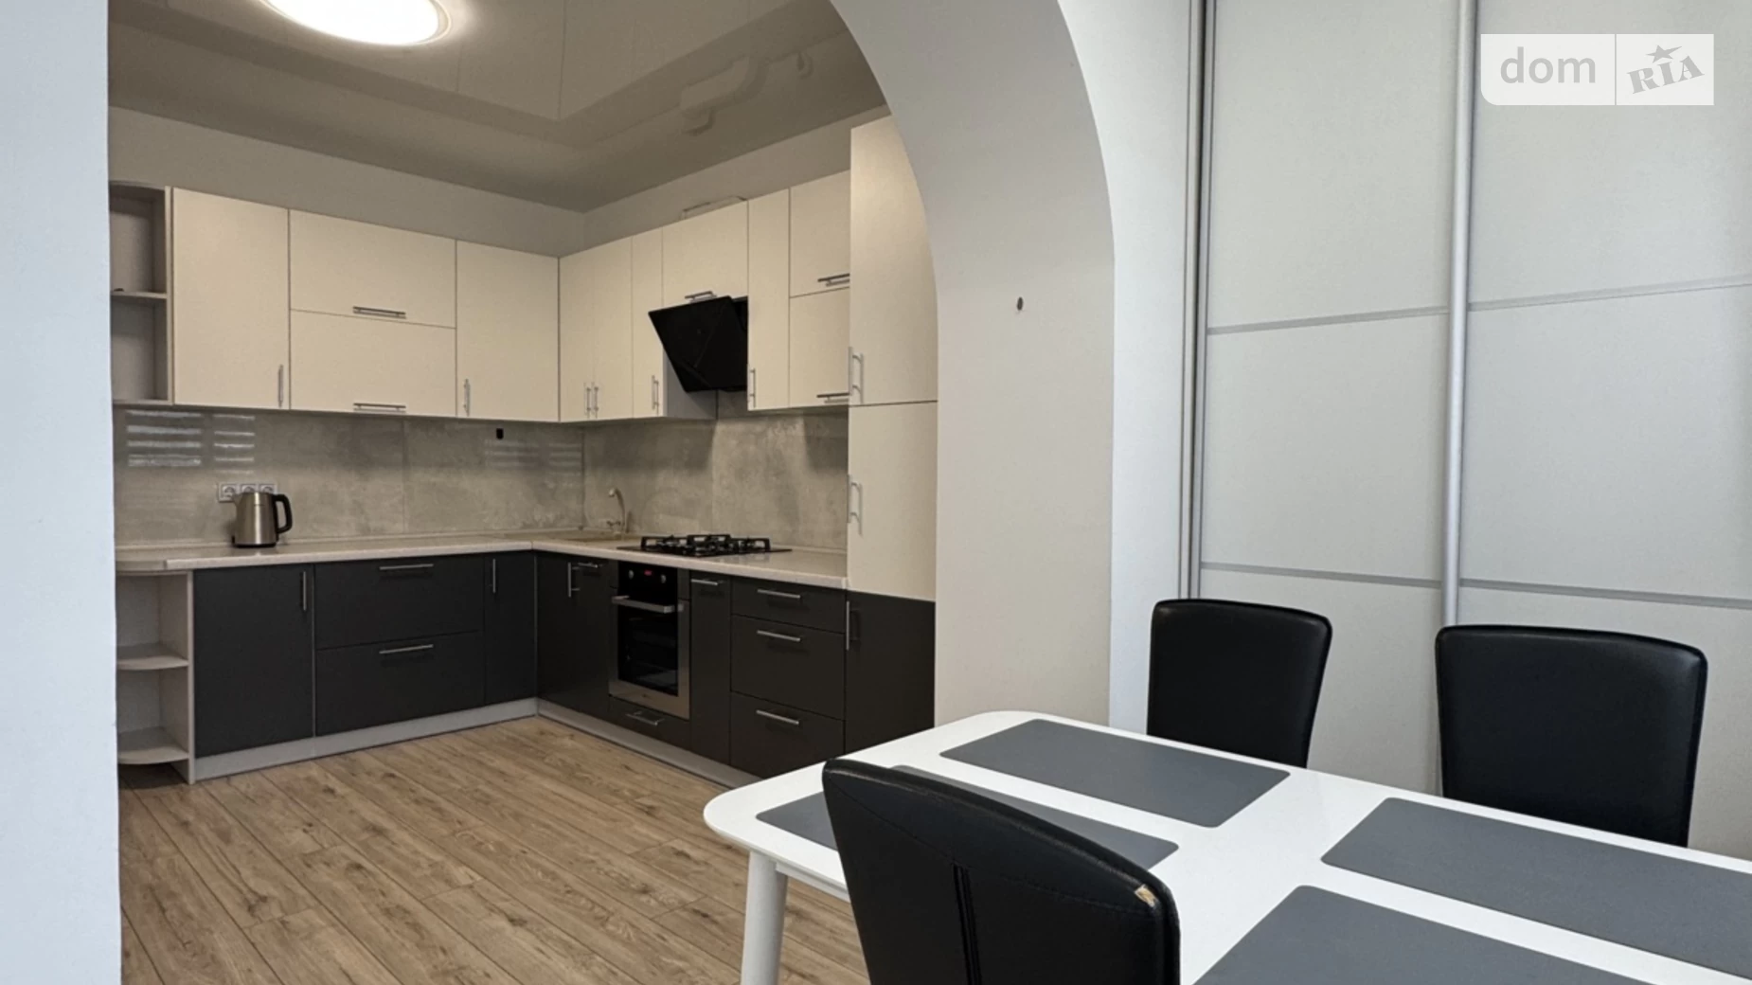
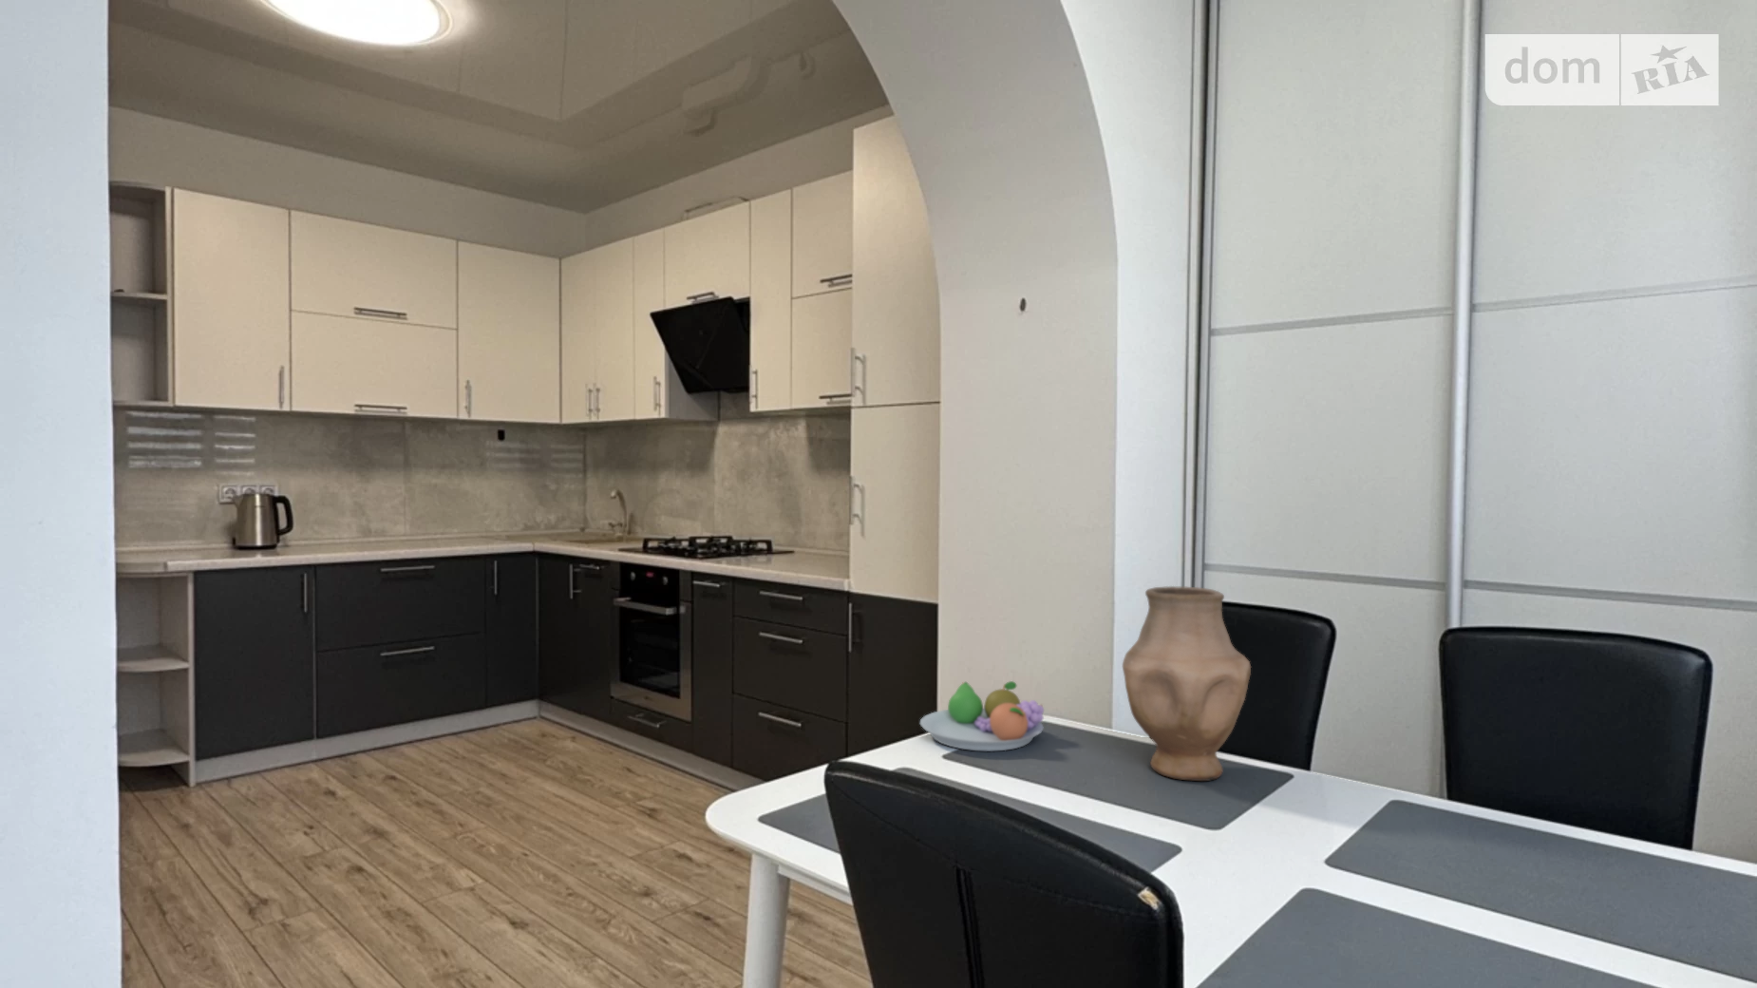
+ fruit bowl [920,680,1045,753]
+ vase [1121,585,1251,782]
